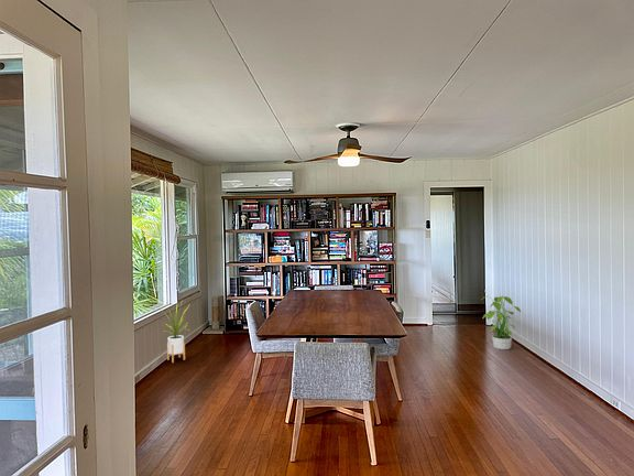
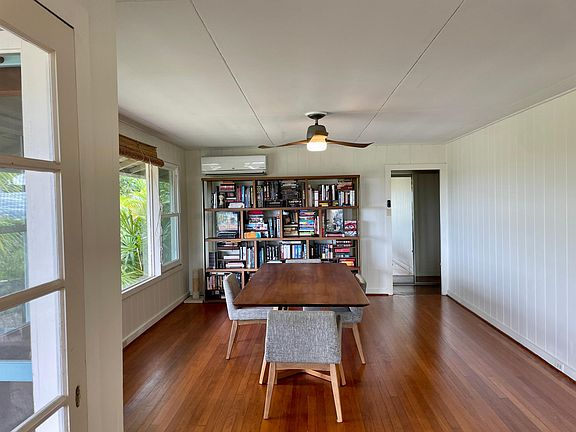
- potted plant [481,294,522,350]
- house plant [158,299,190,364]
